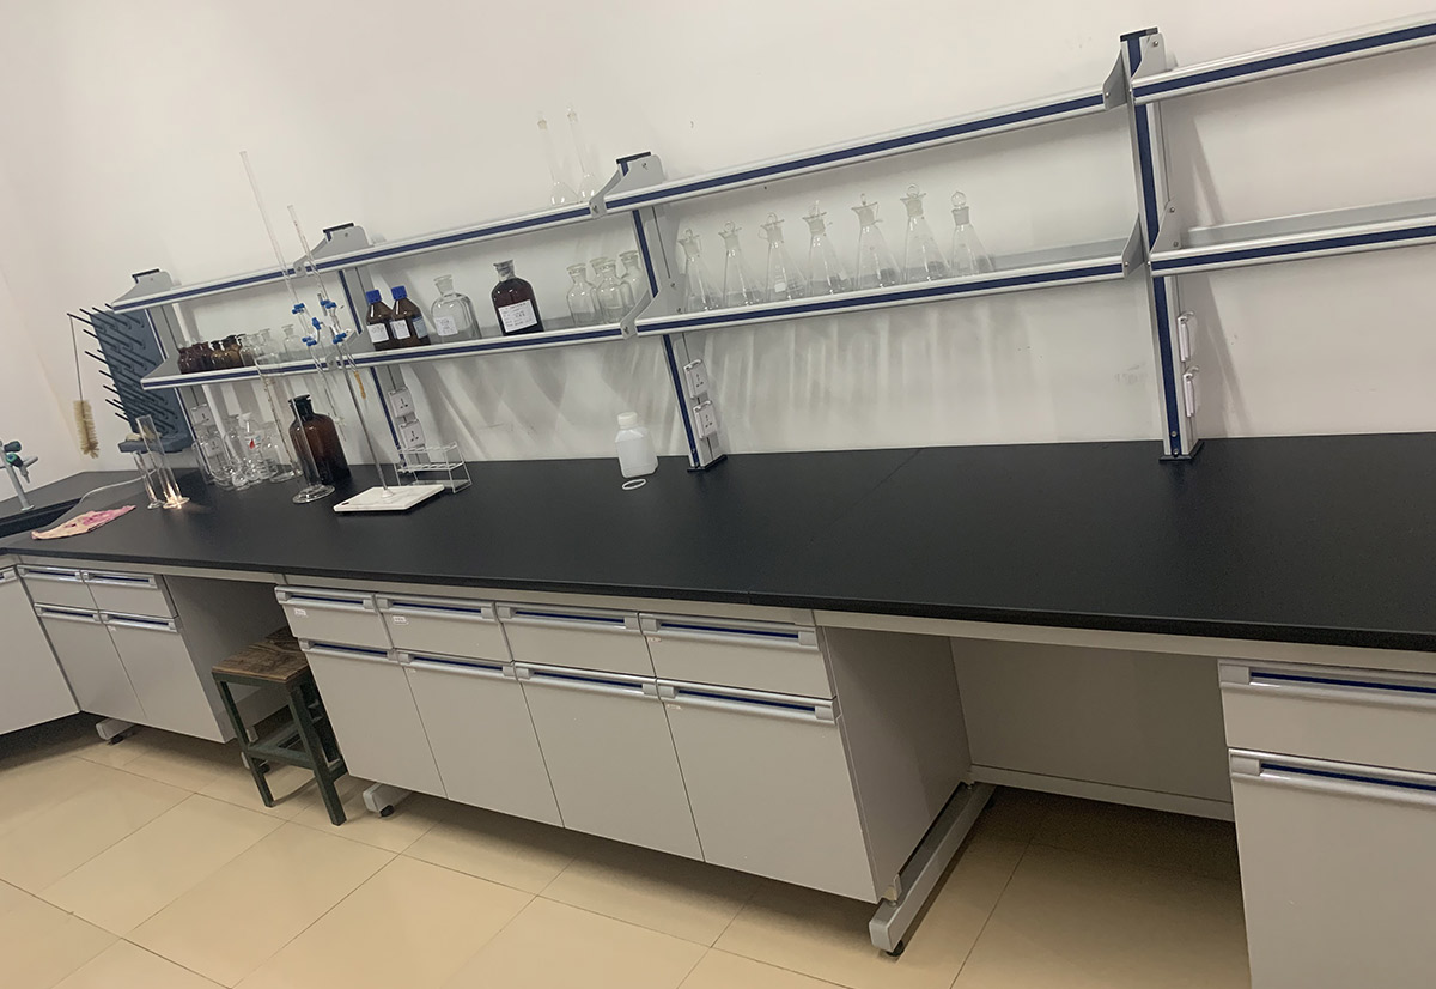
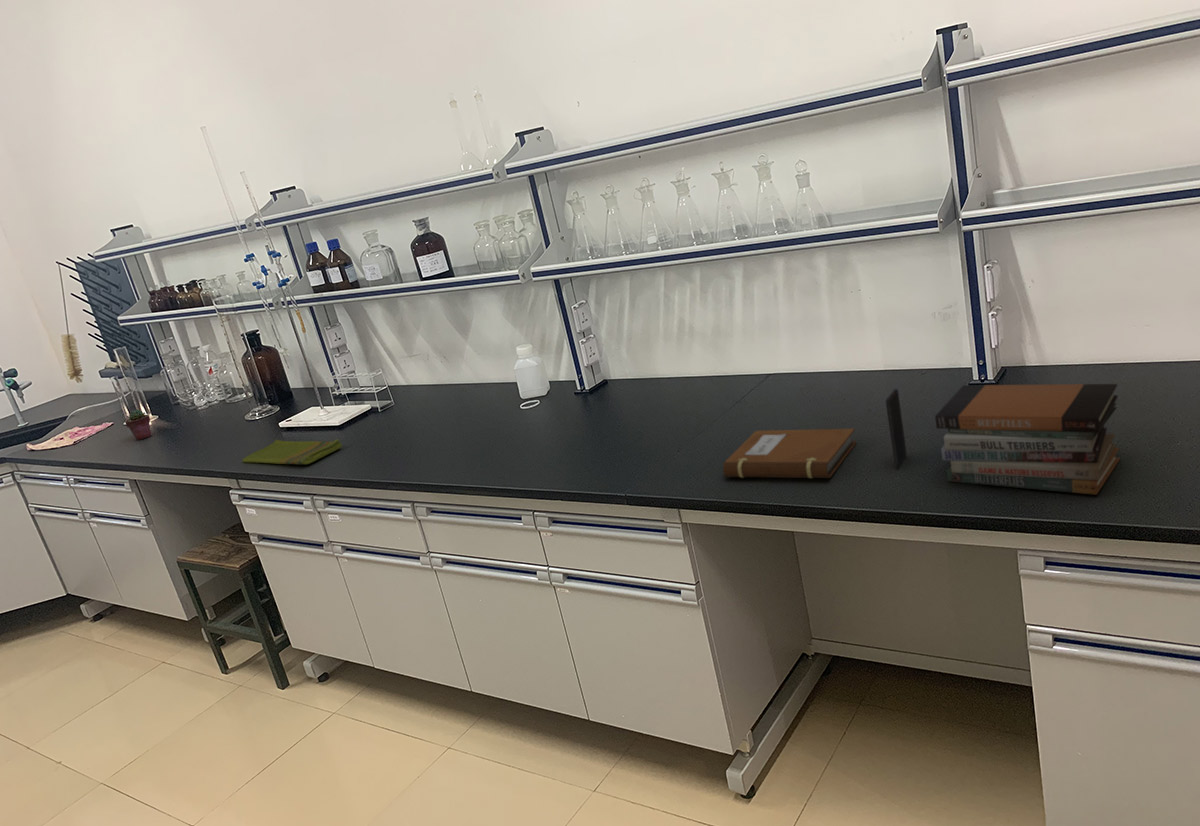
+ smartphone [885,388,908,469]
+ potted succulent [124,408,153,441]
+ book stack [934,383,1121,496]
+ notebook [722,428,857,479]
+ dish towel [241,438,343,465]
